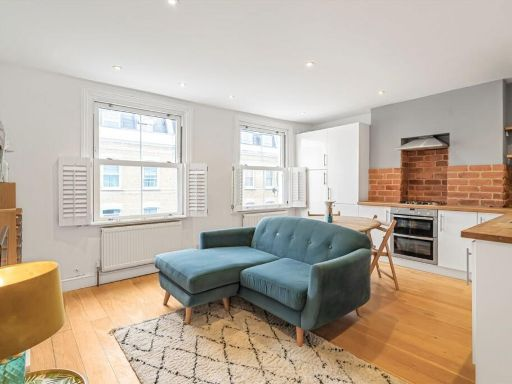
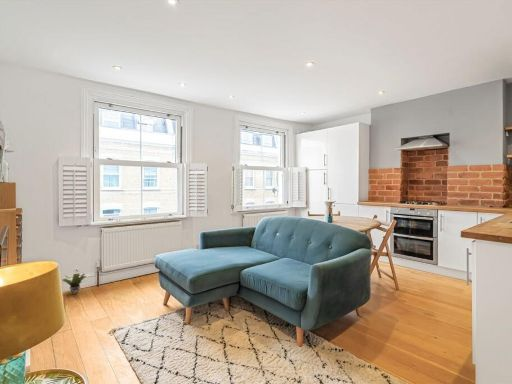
+ potted plant [61,273,87,295]
